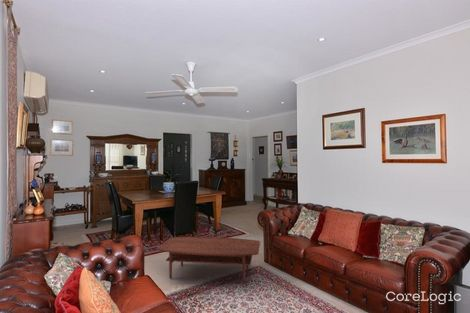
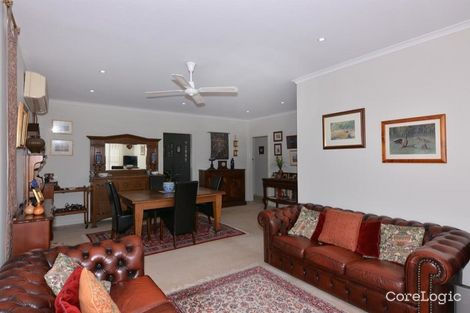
- coffee table [156,236,261,284]
